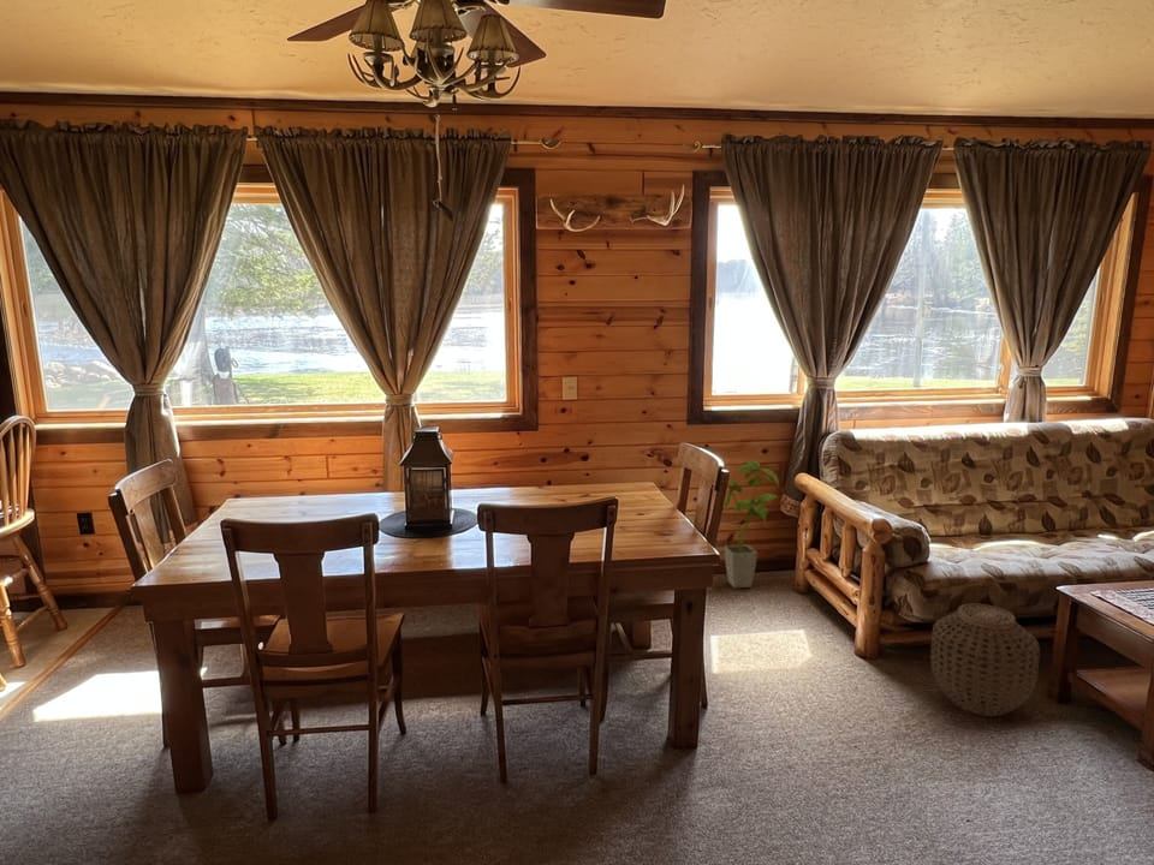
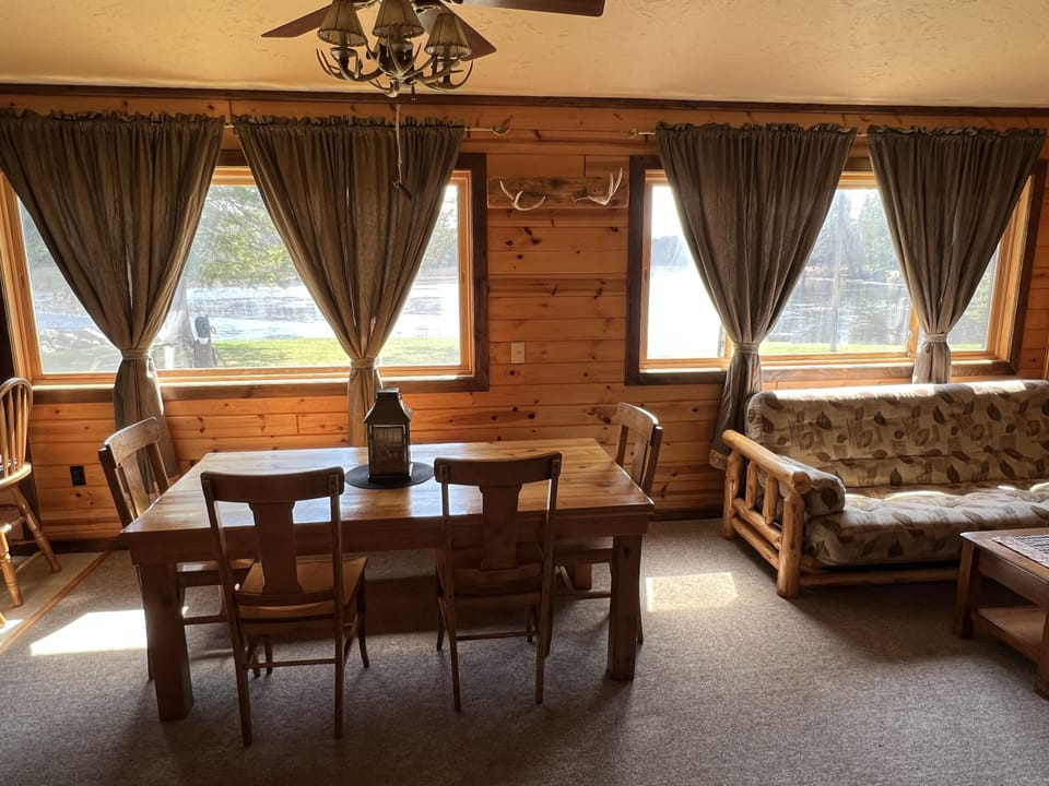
- woven basket [929,603,1041,717]
- house plant [722,459,780,589]
